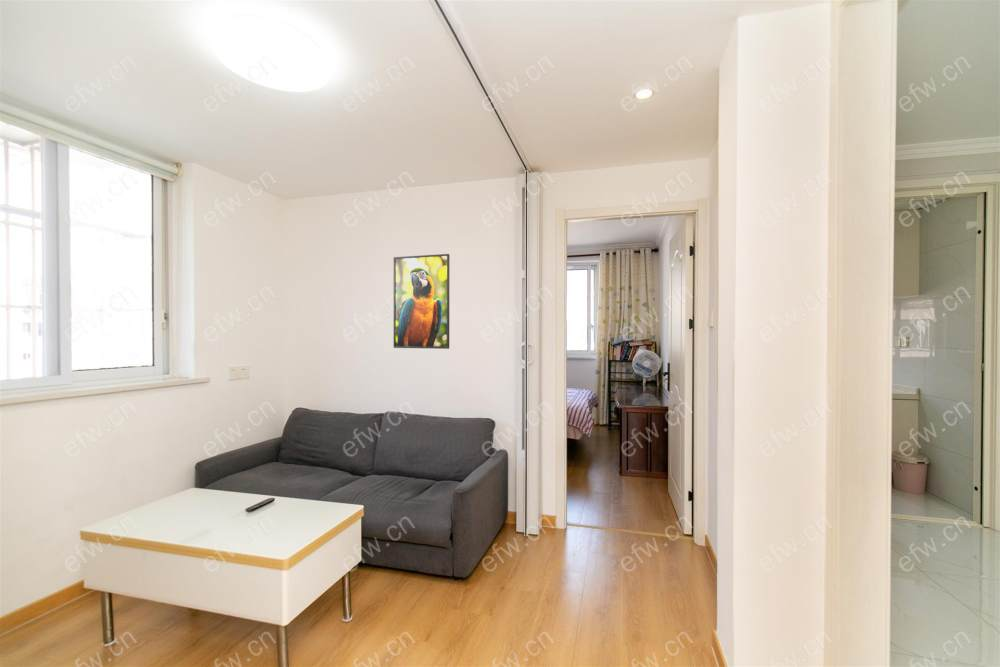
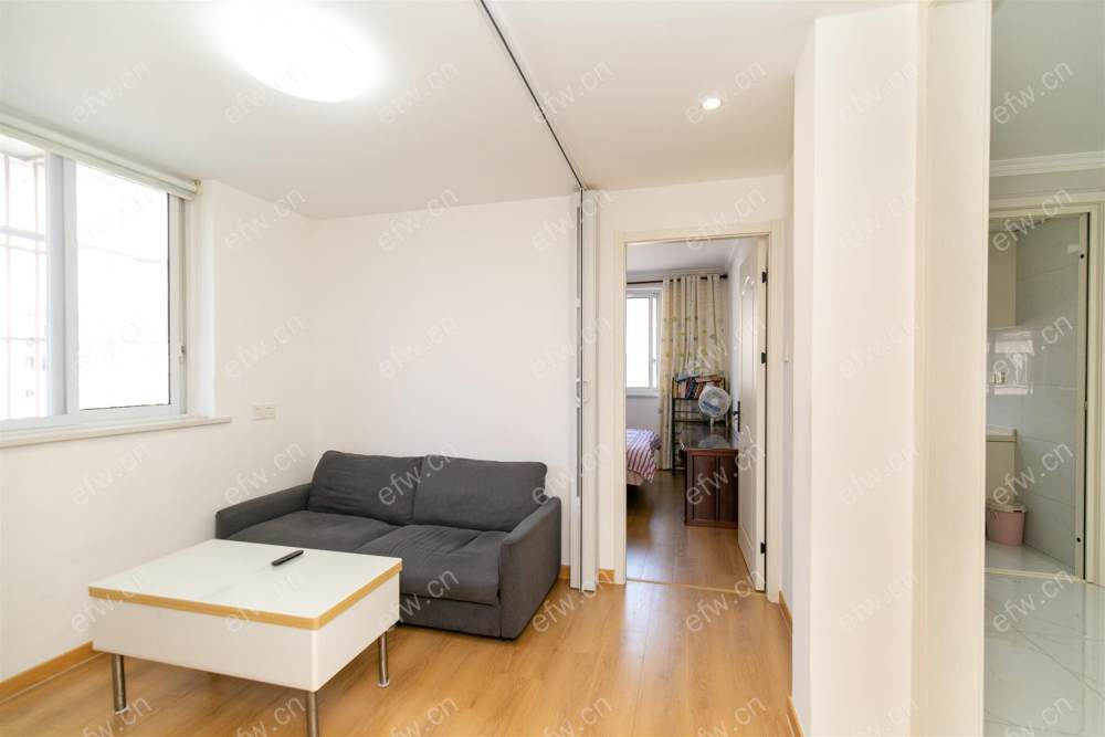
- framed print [393,253,451,350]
